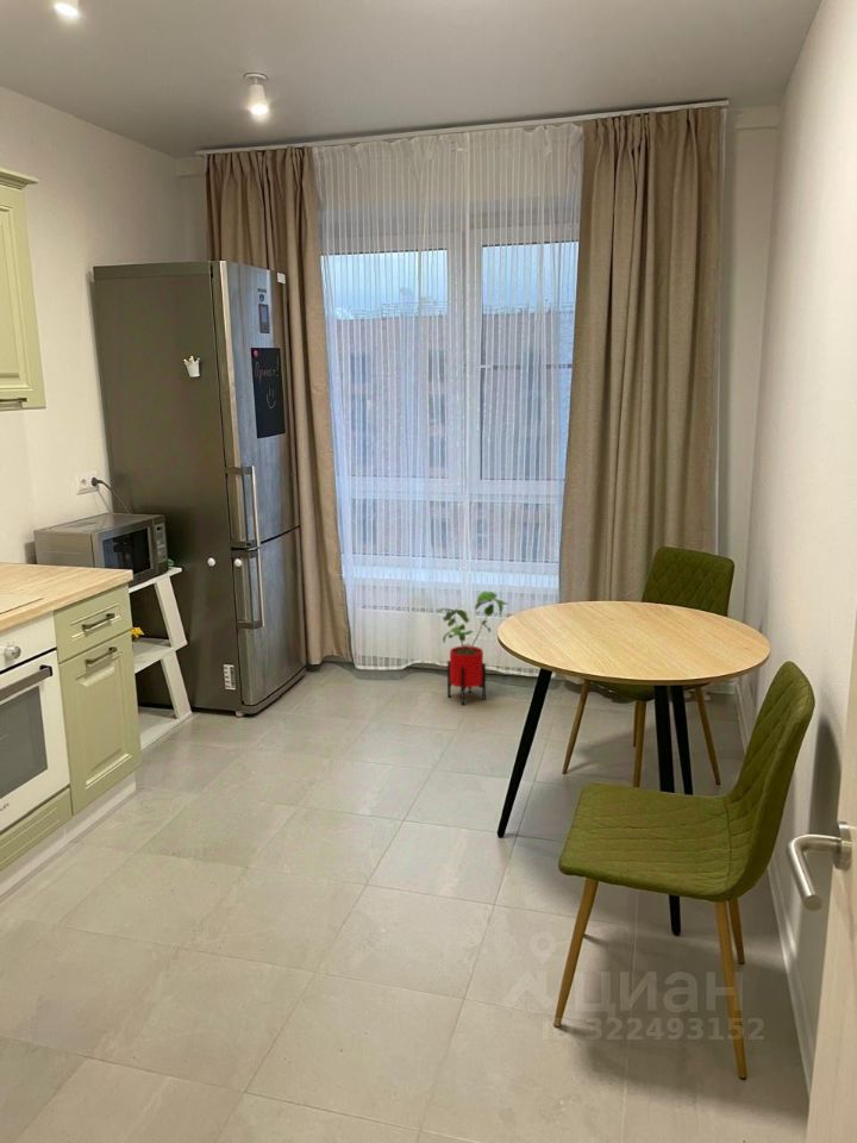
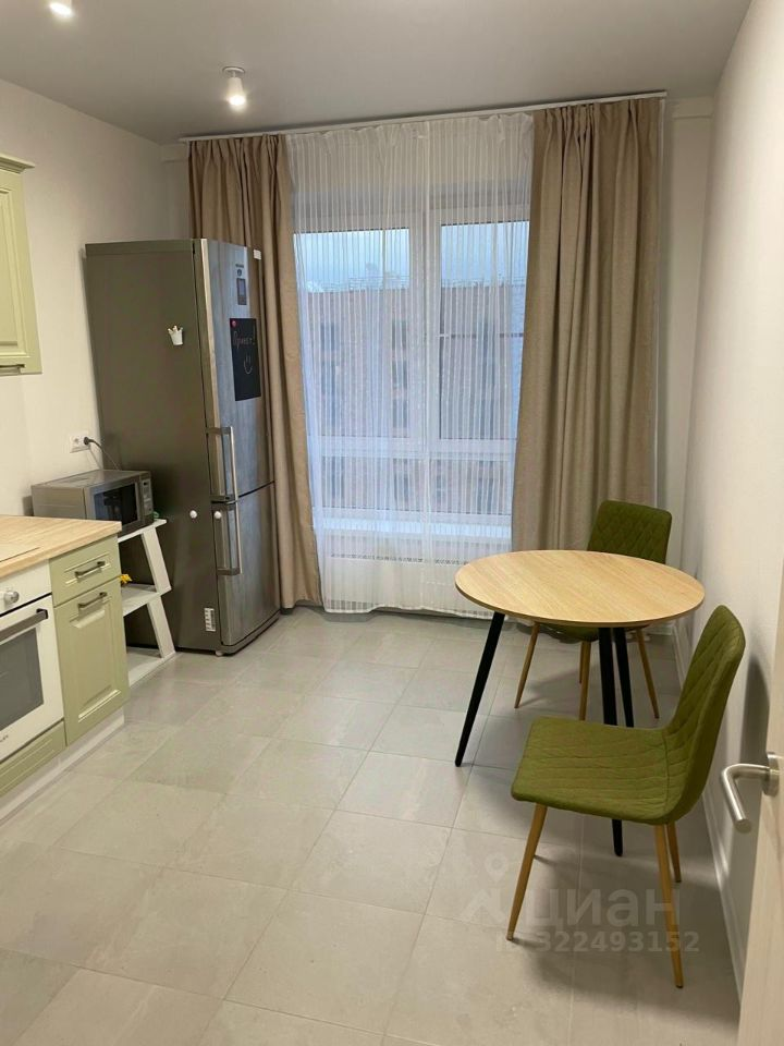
- house plant [437,591,509,706]
